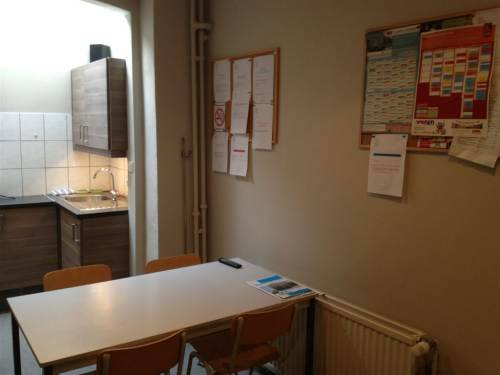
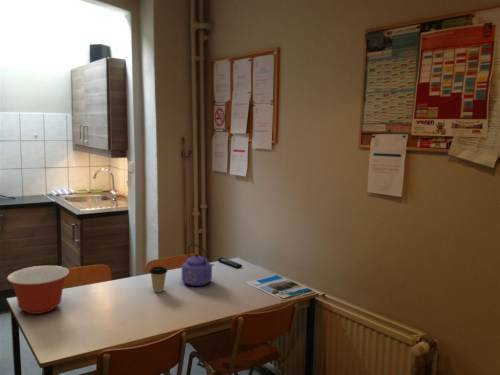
+ coffee cup [149,265,168,293]
+ mixing bowl [6,265,70,315]
+ kettle [181,243,215,287]
